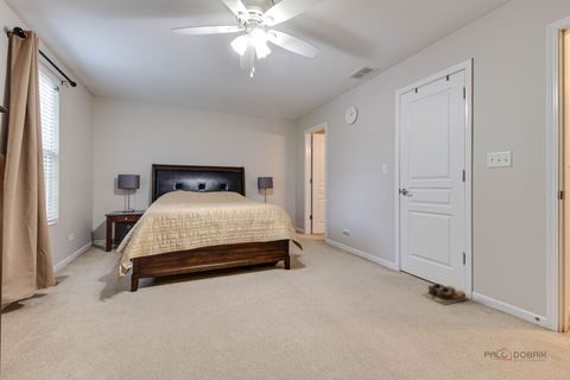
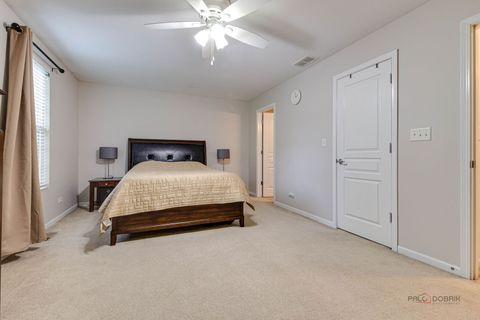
- shoes [420,283,469,306]
